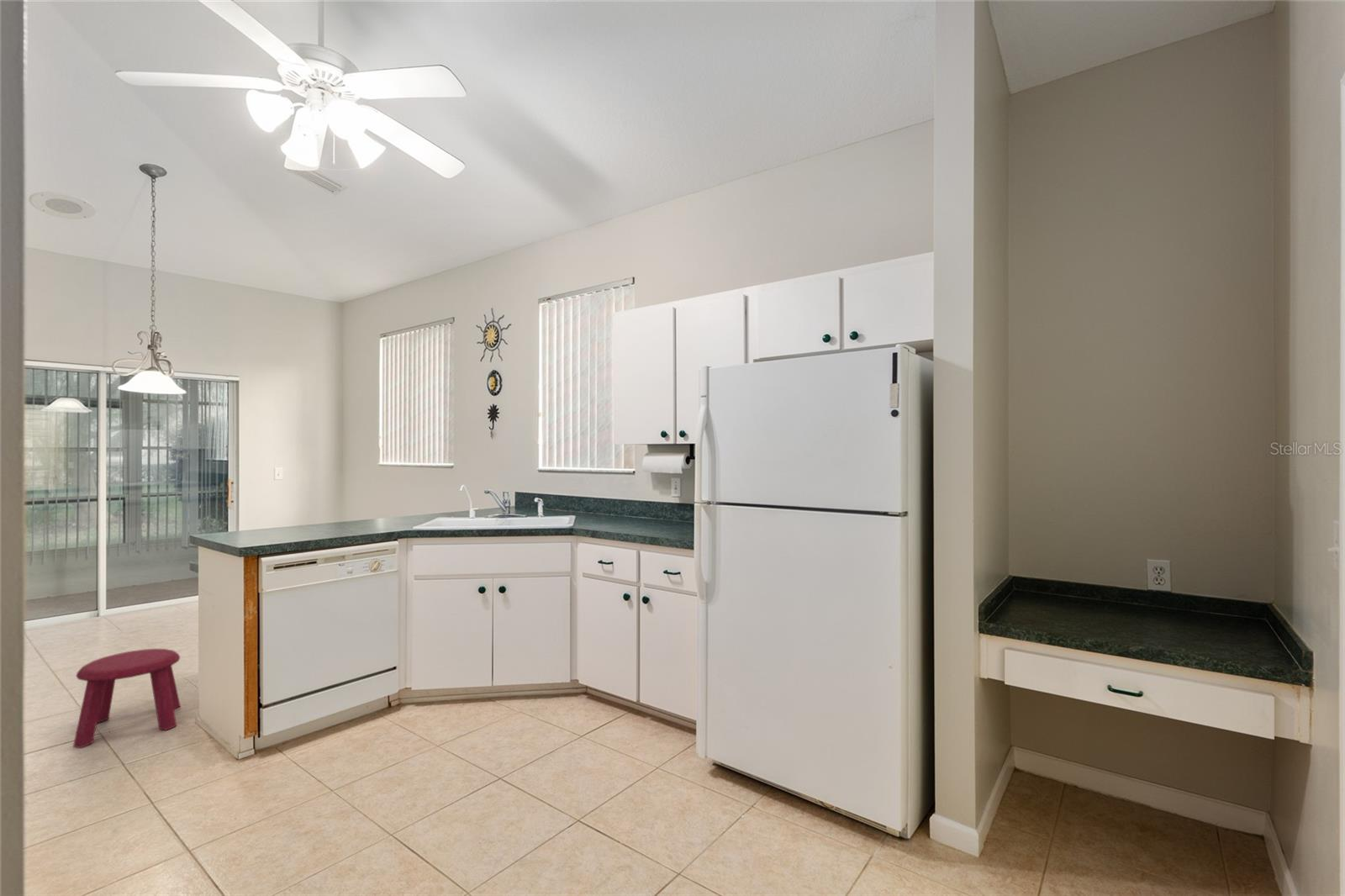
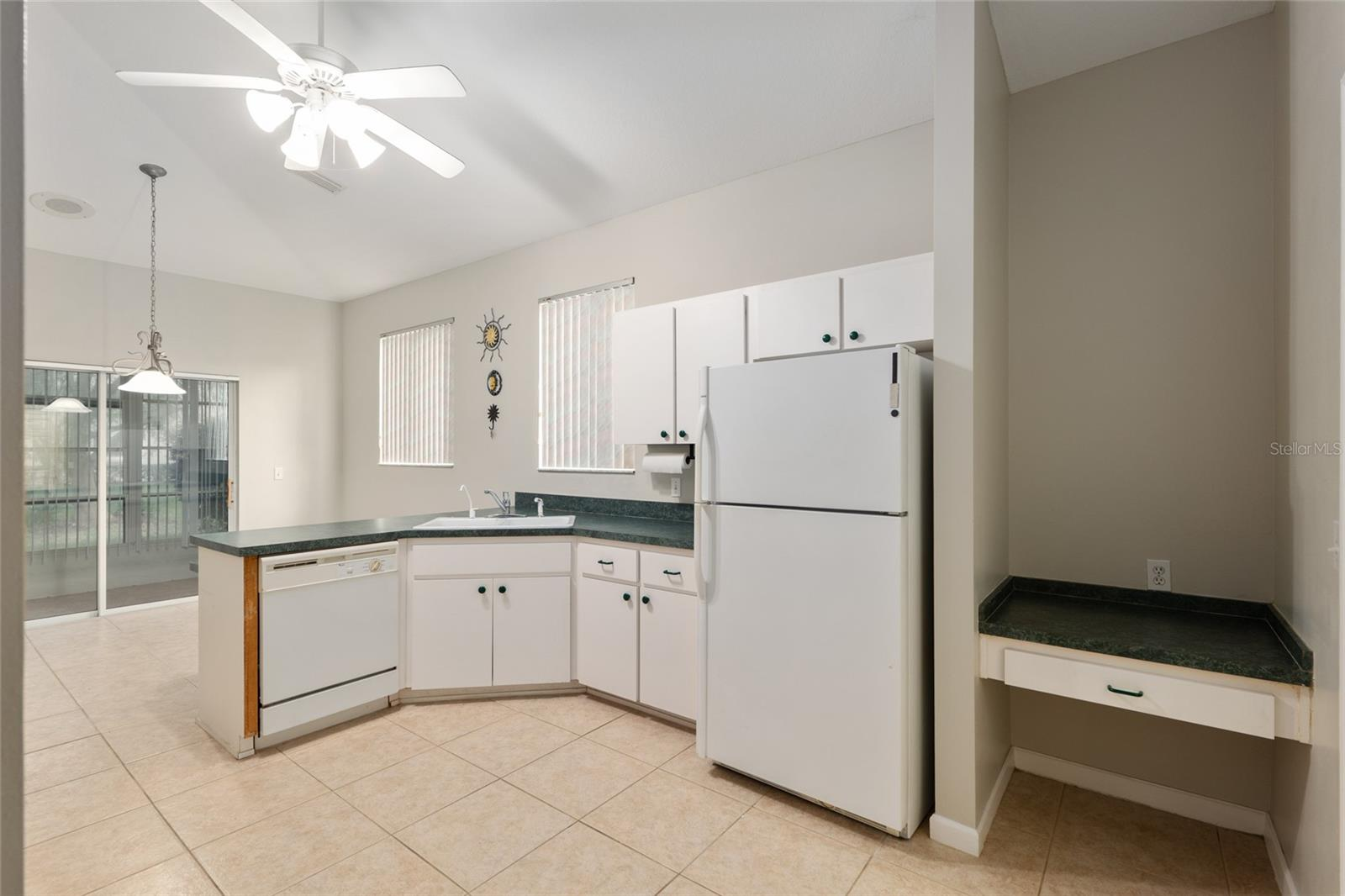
- stool [72,648,182,749]
